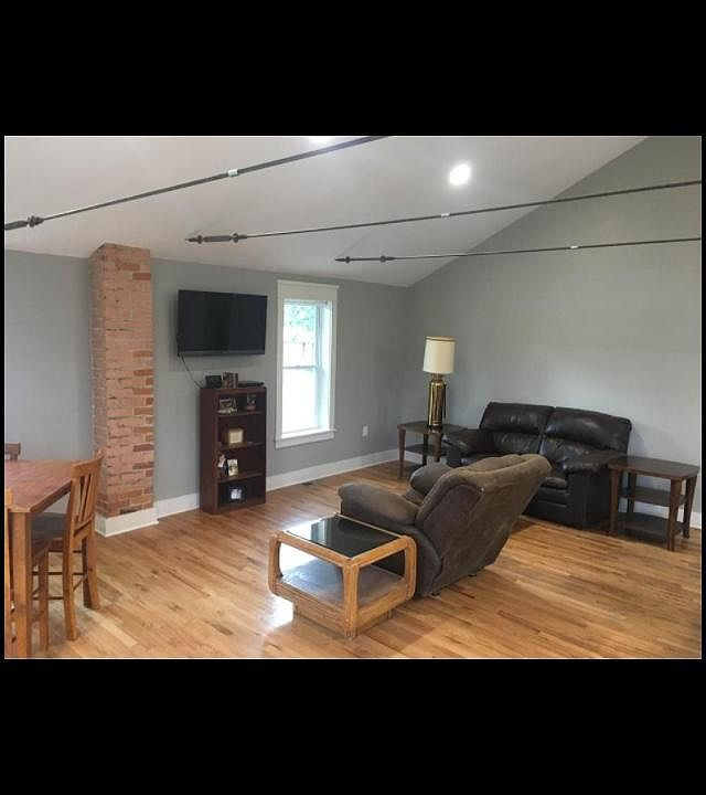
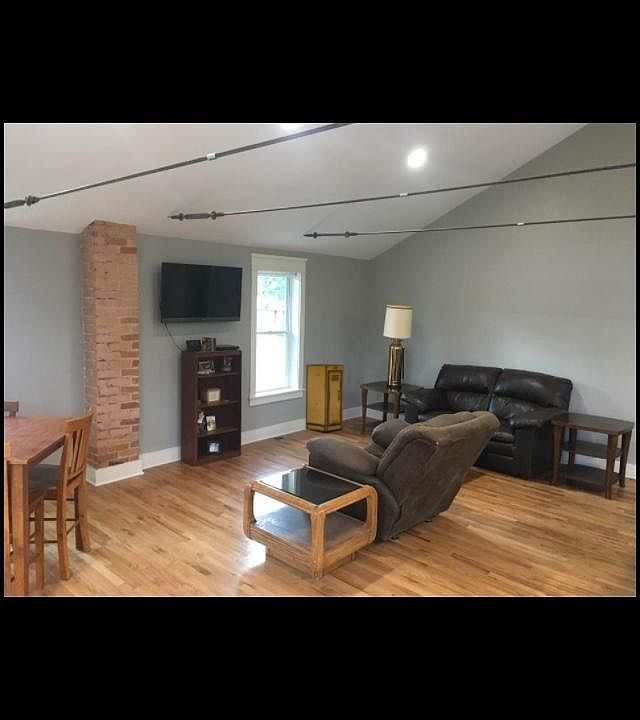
+ storage cabinet [305,363,344,433]
